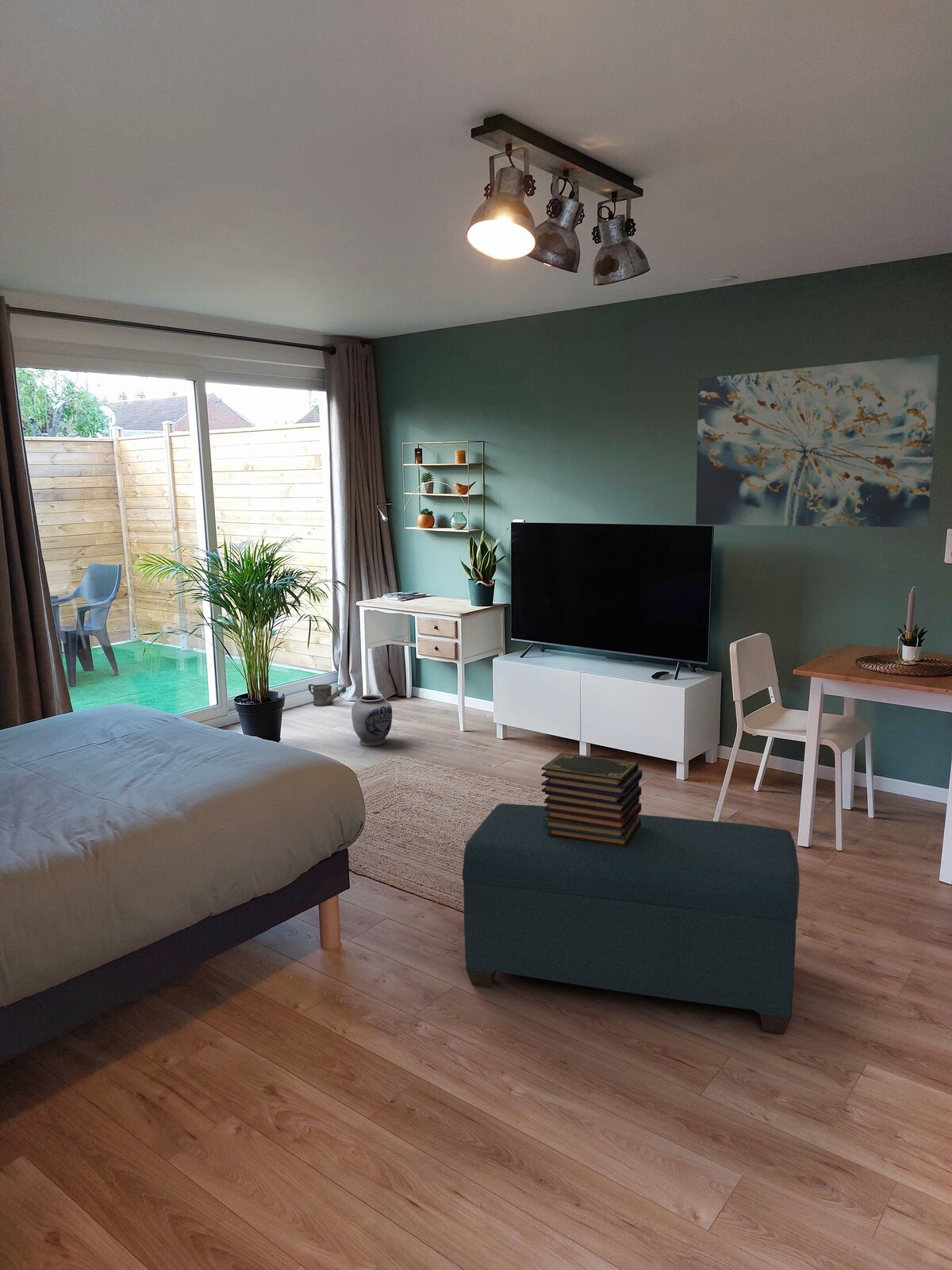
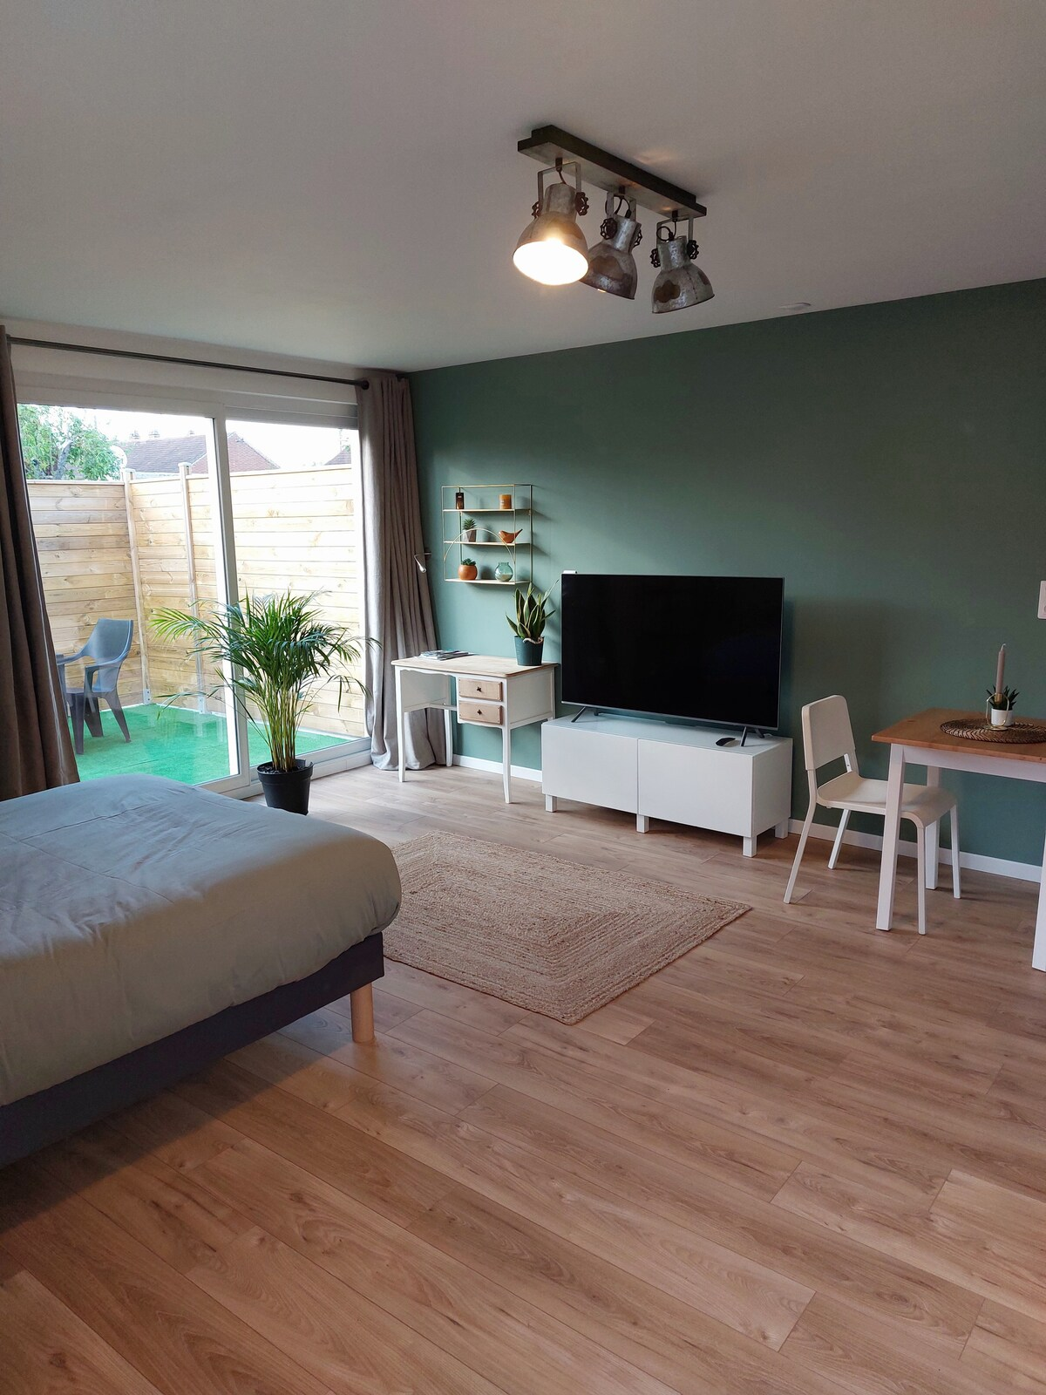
- vase [351,694,393,747]
- watering can [308,683,347,707]
- book stack [540,752,643,847]
- wall art [695,353,941,528]
- bench [462,802,800,1034]
